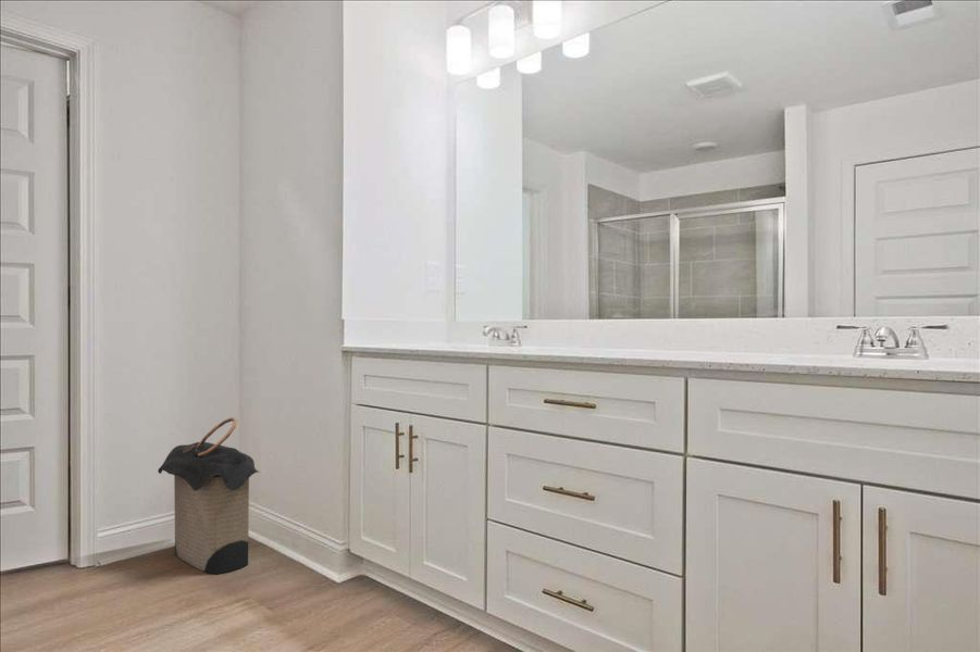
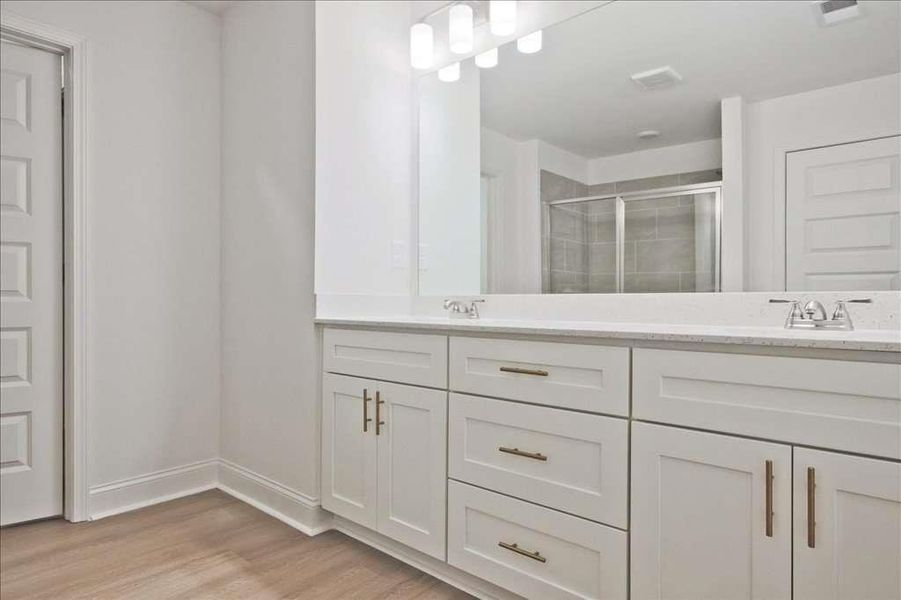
- laundry hamper [157,416,259,575]
